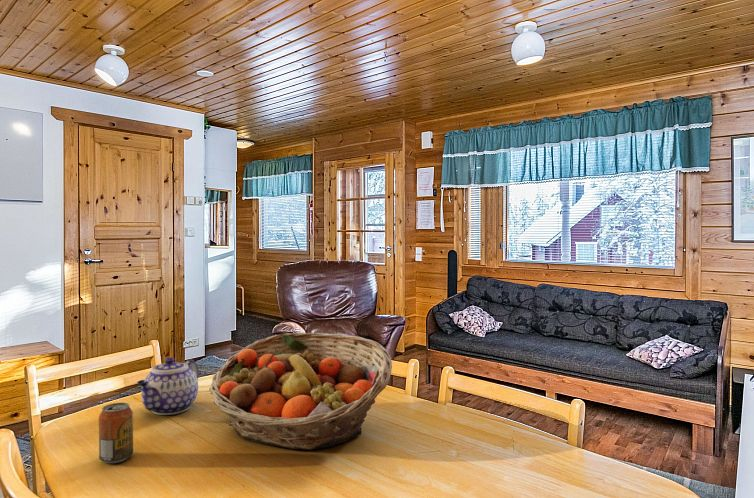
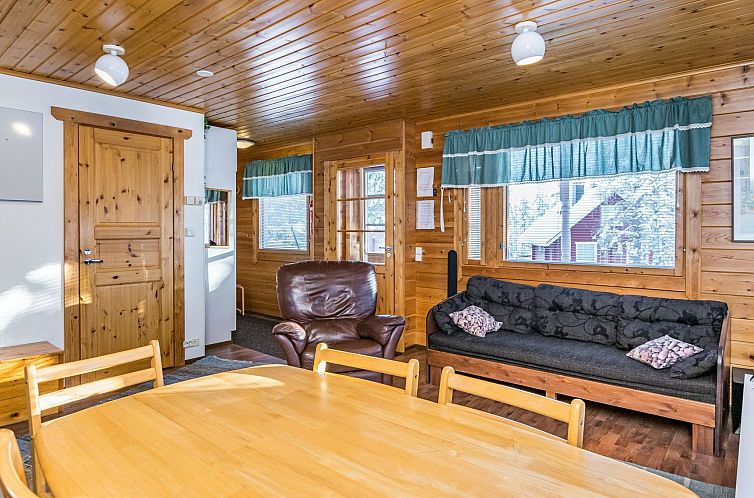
- beverage can [98,402,134,464]
- fruit basket [208,332,393,450]
- teapot [136,356,199,416]
